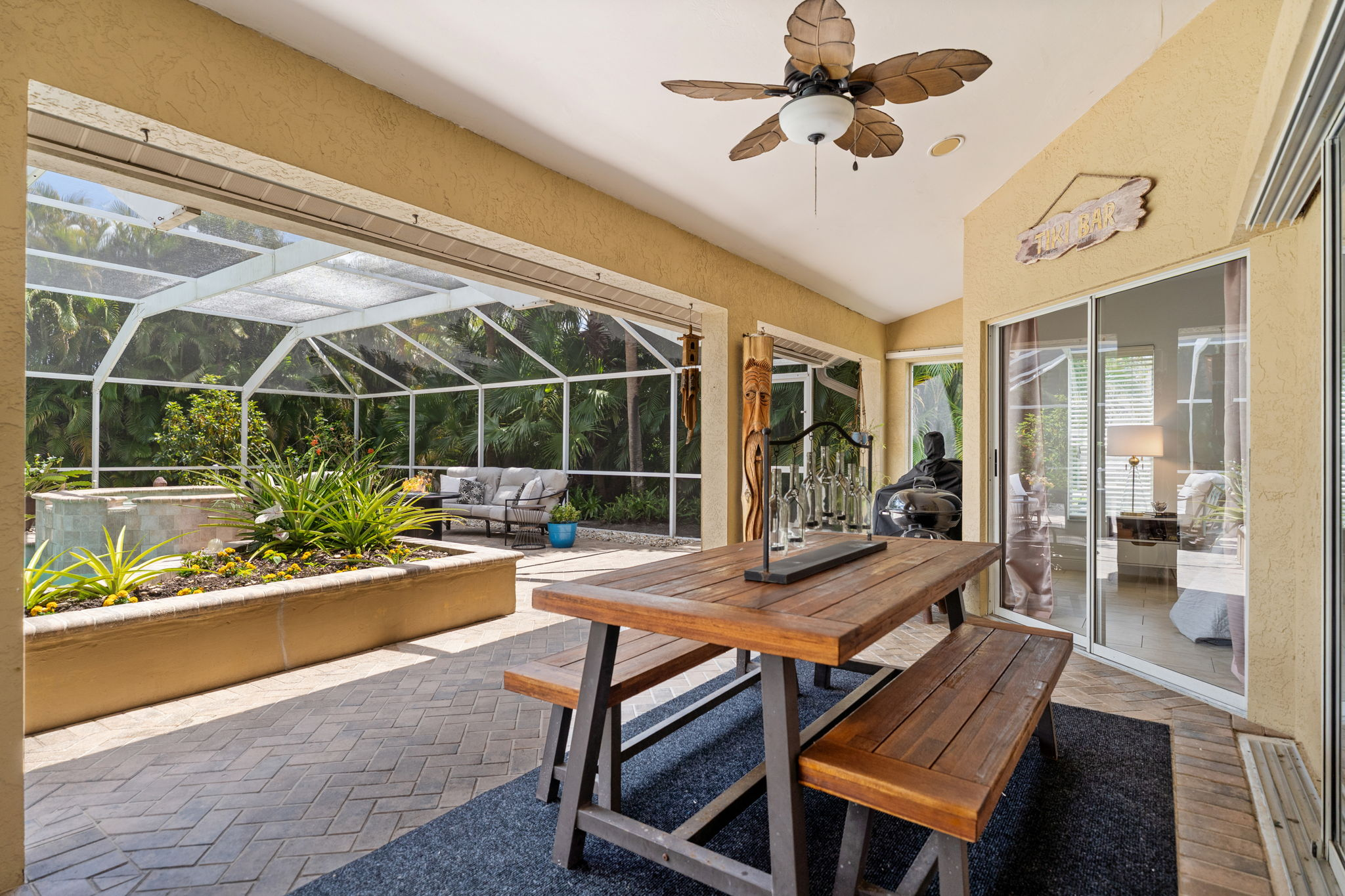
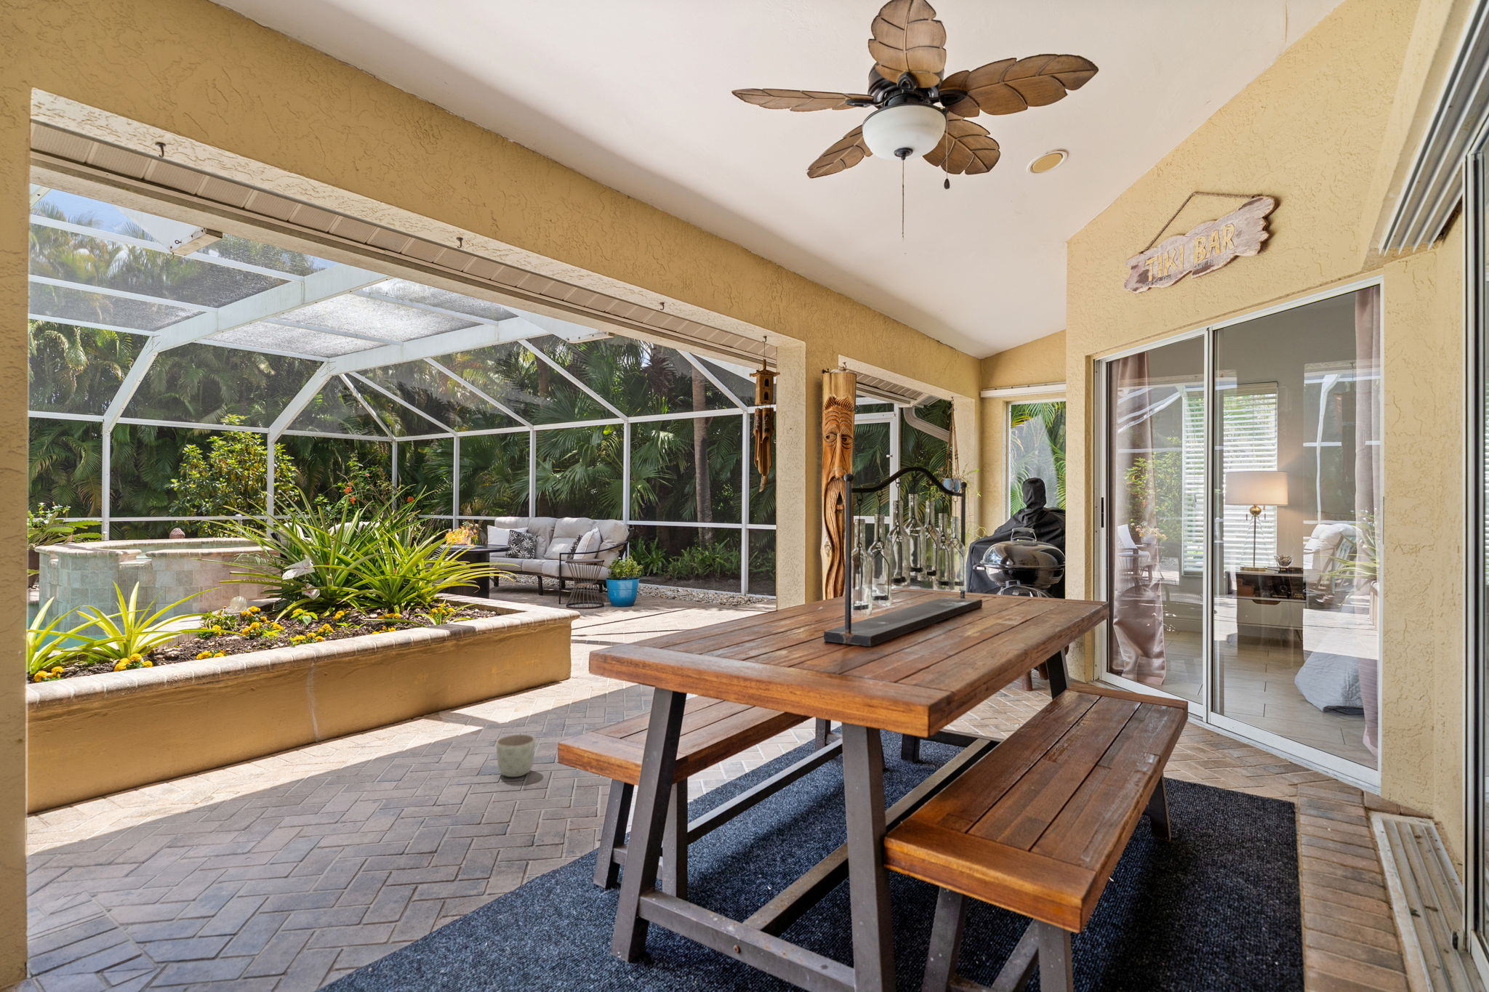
+ planter [495,733,536,777]
